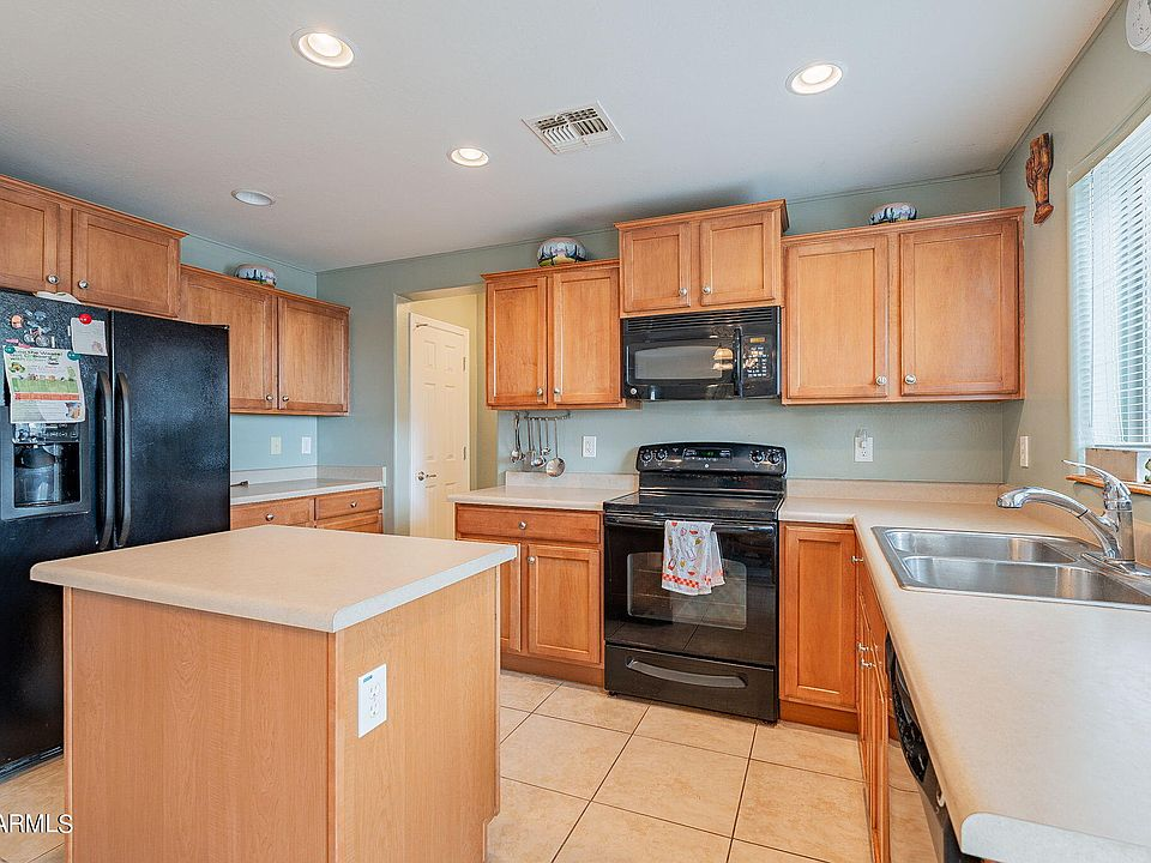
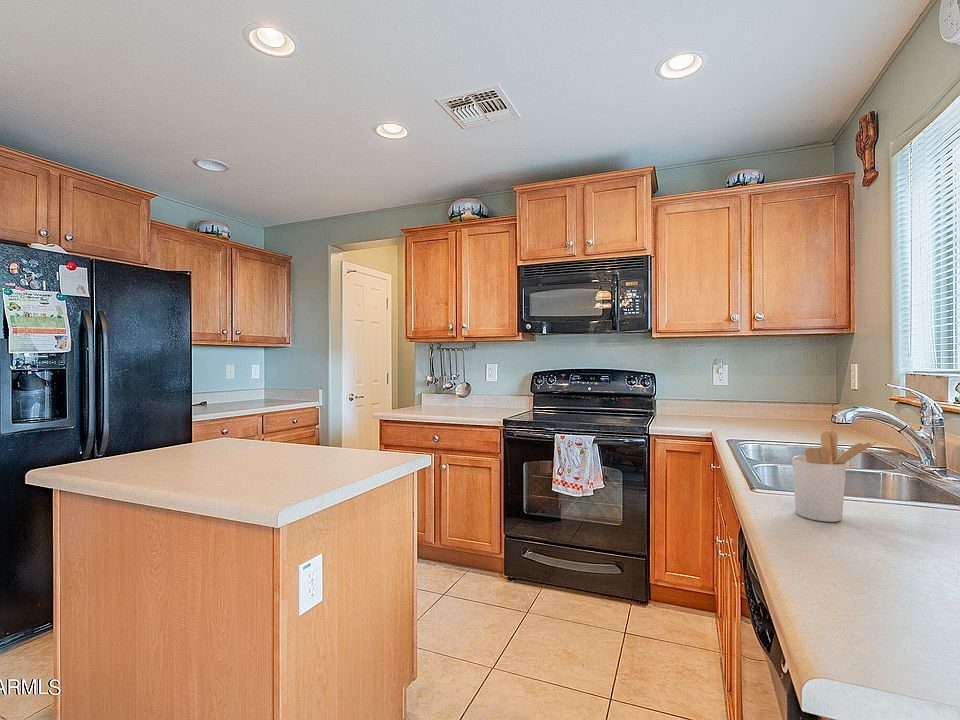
+ utensil holder [791,430,878,523]
